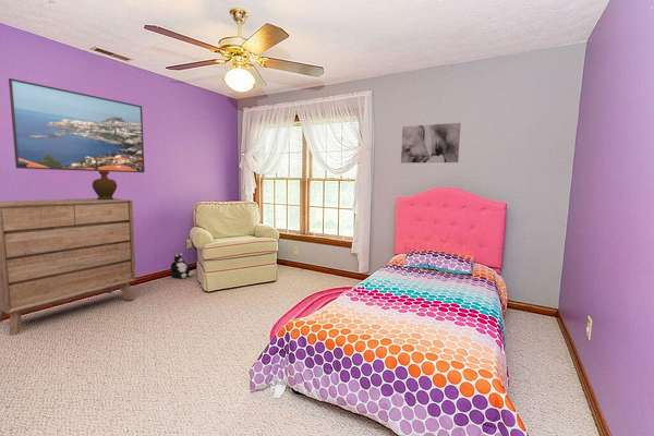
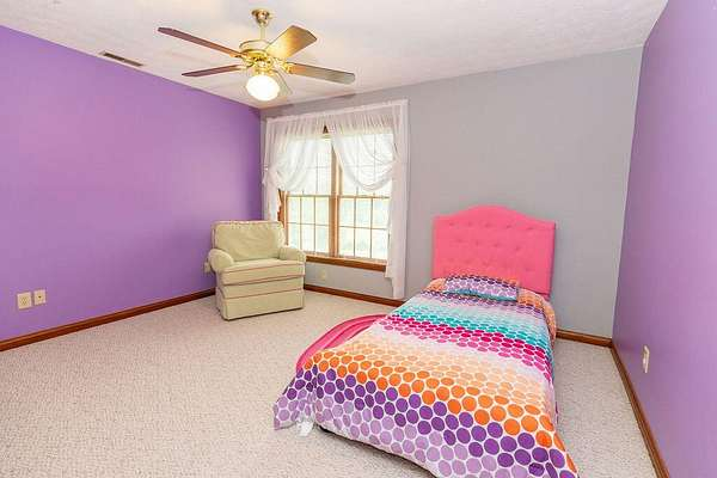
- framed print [8,77,145,173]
- plush toy [170,252,195,279]
- decorative vase [92,171,118,199]
- dresser [0,197,137,337]
- wall art [400,122,461,165]
